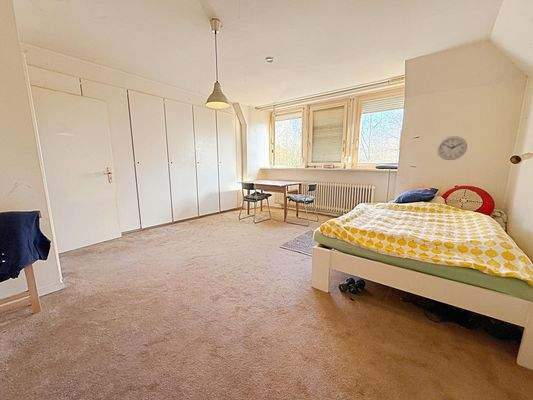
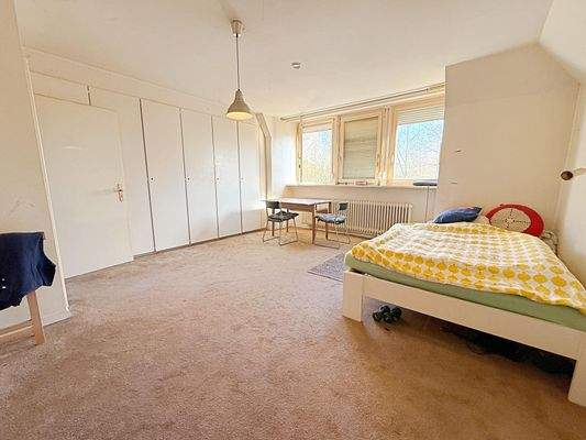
- wall clock [436,135,468,161]
